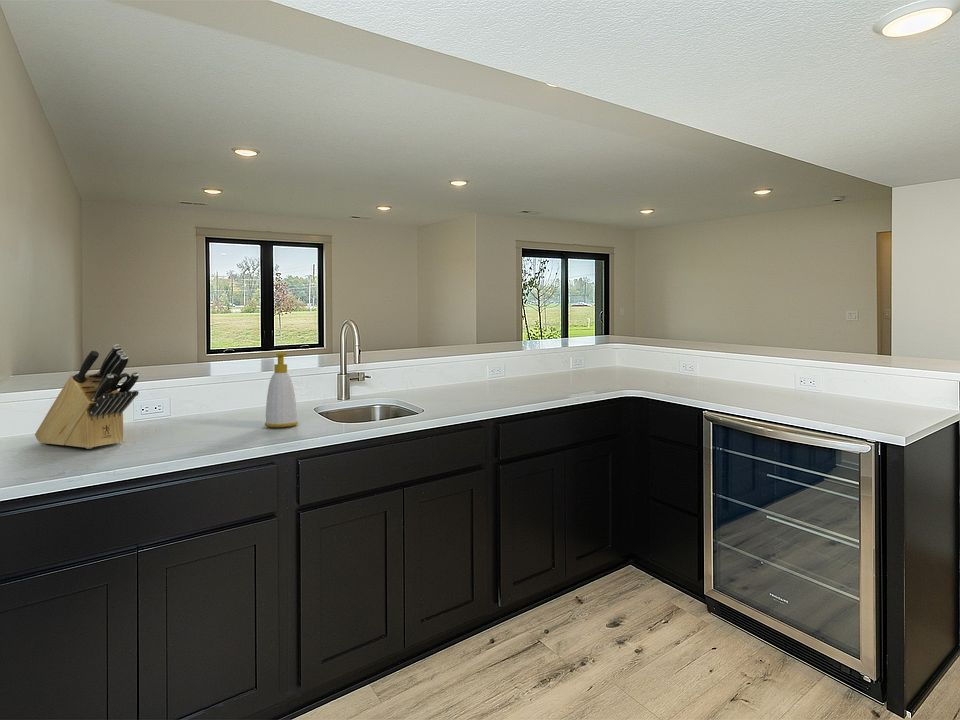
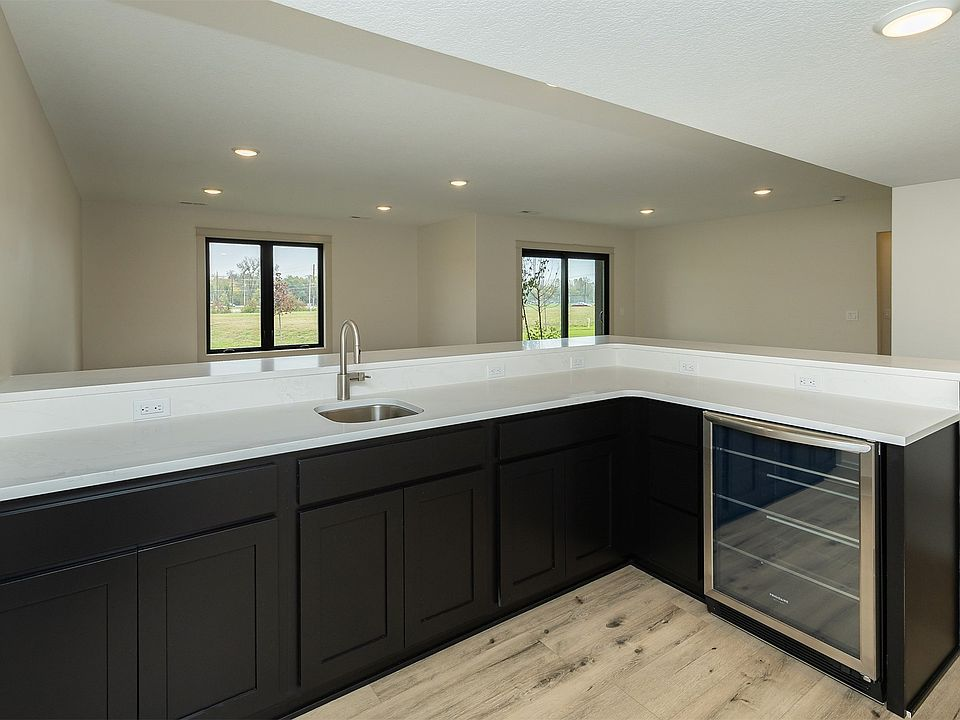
- soap bottle [264,350,299,428]
- knife block [34,343,140,450]
